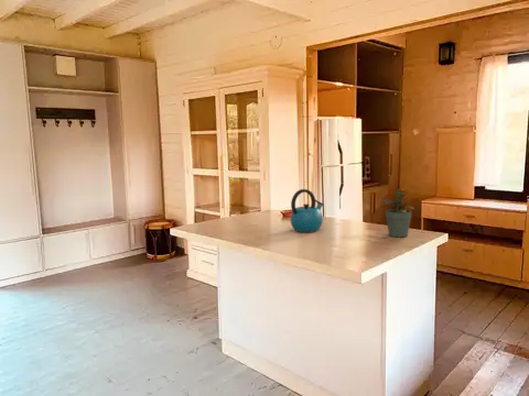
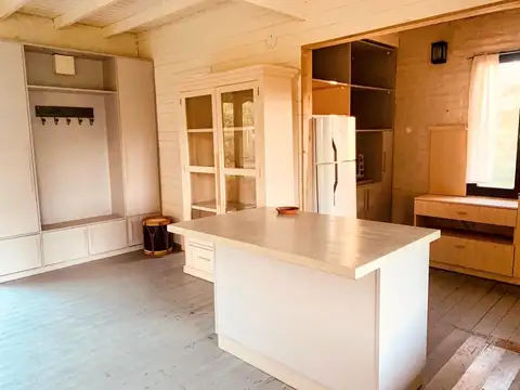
- potted plant [380,188,415,238]
- kettle [290,188,324,233]
